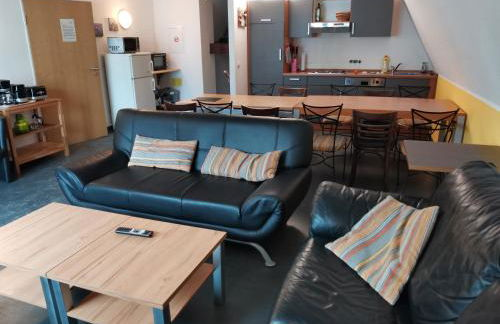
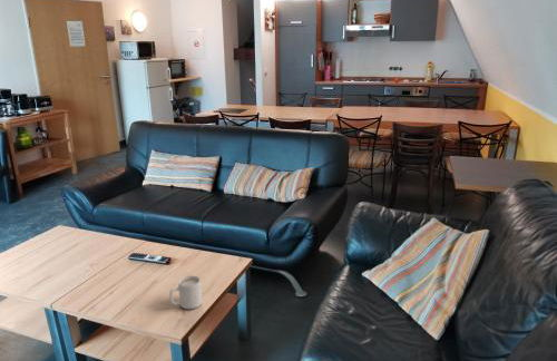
+ mug [168,274,203,310]
